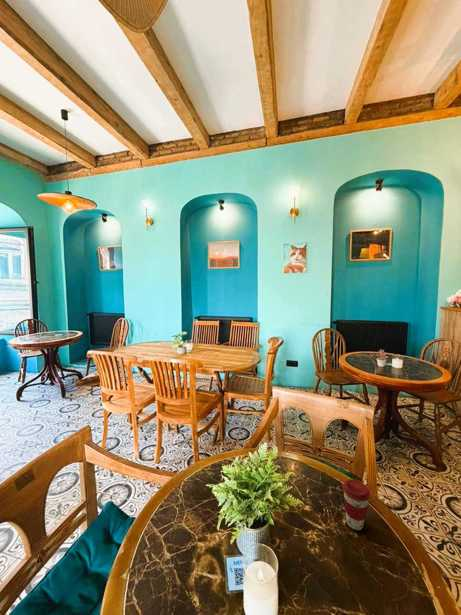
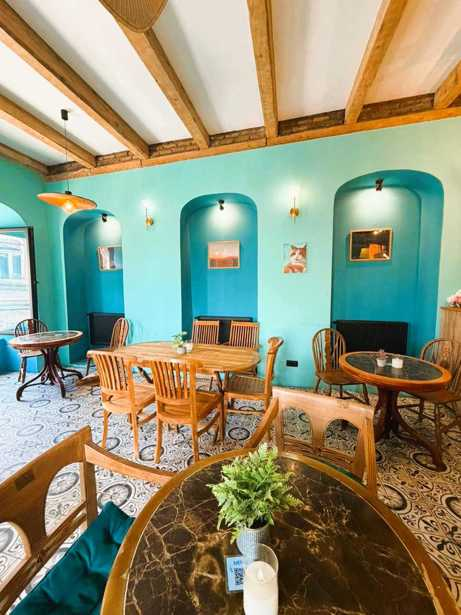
- coffee cup [342,478,371,531]
